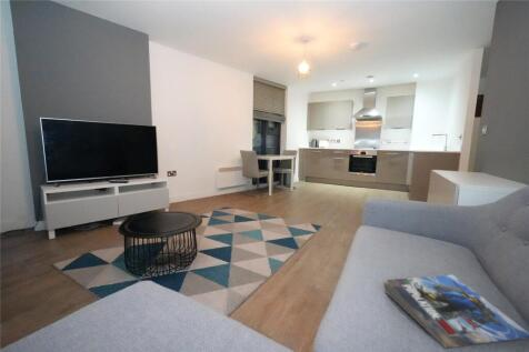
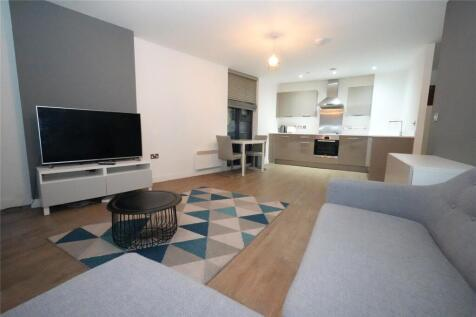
- magazine [382,274,529,350]
